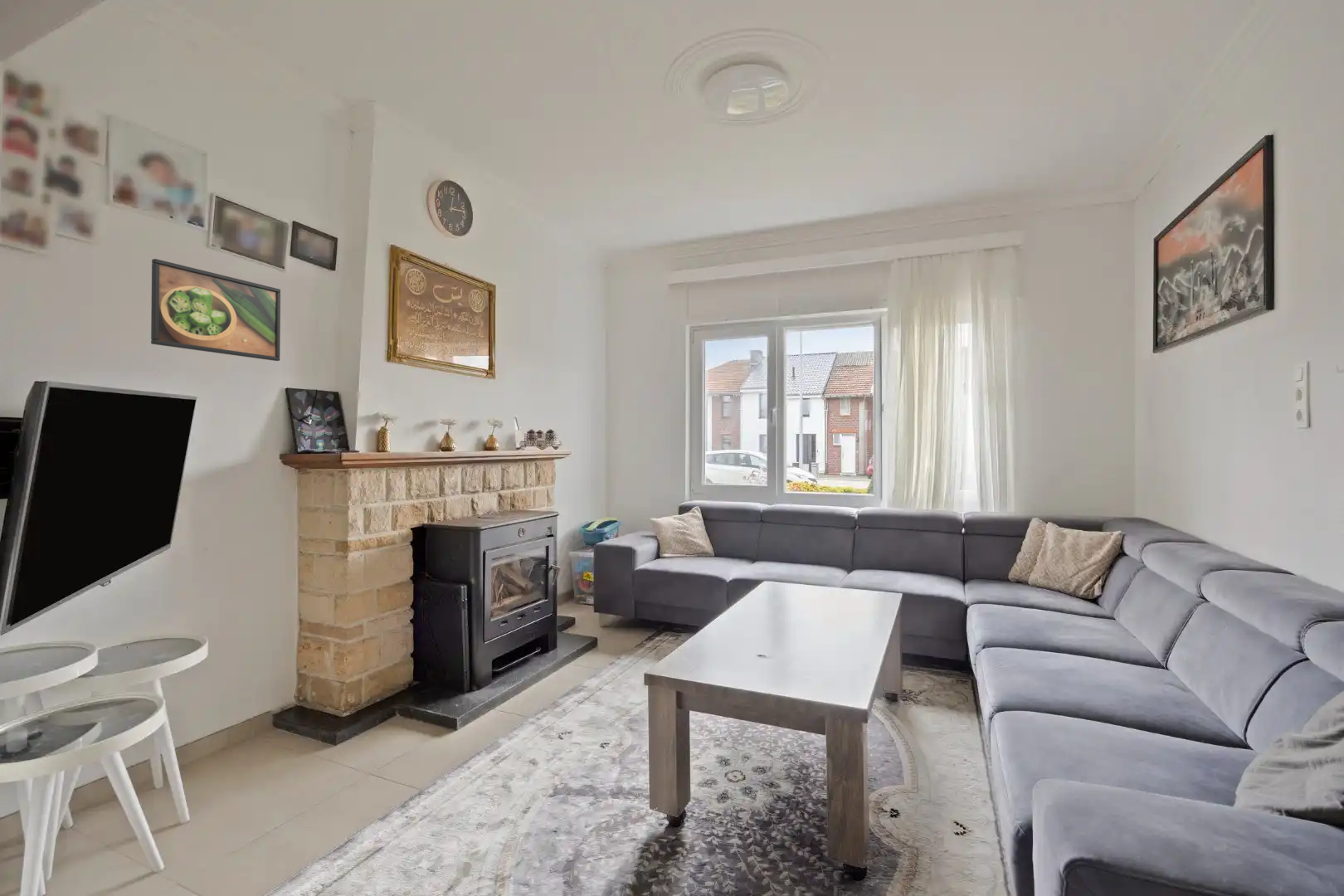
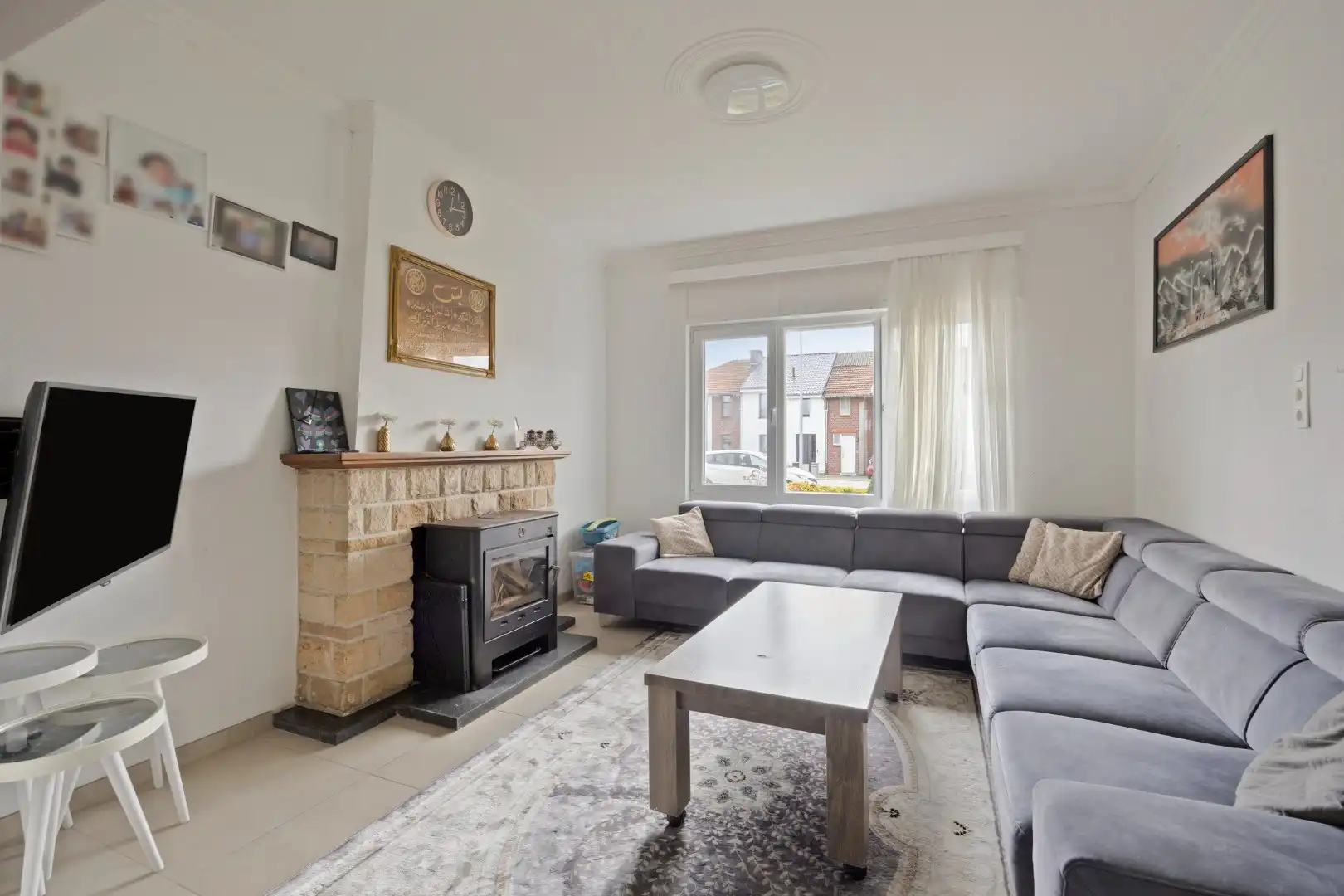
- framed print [150,258,281,362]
